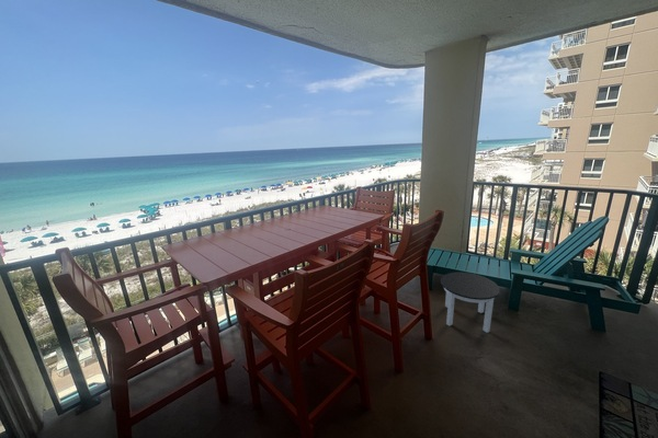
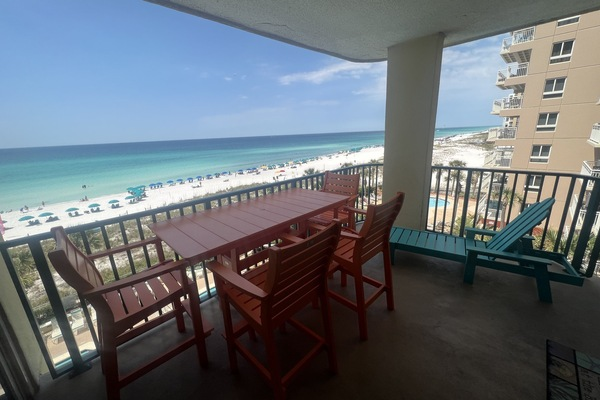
- round table [440,272,501,334]
